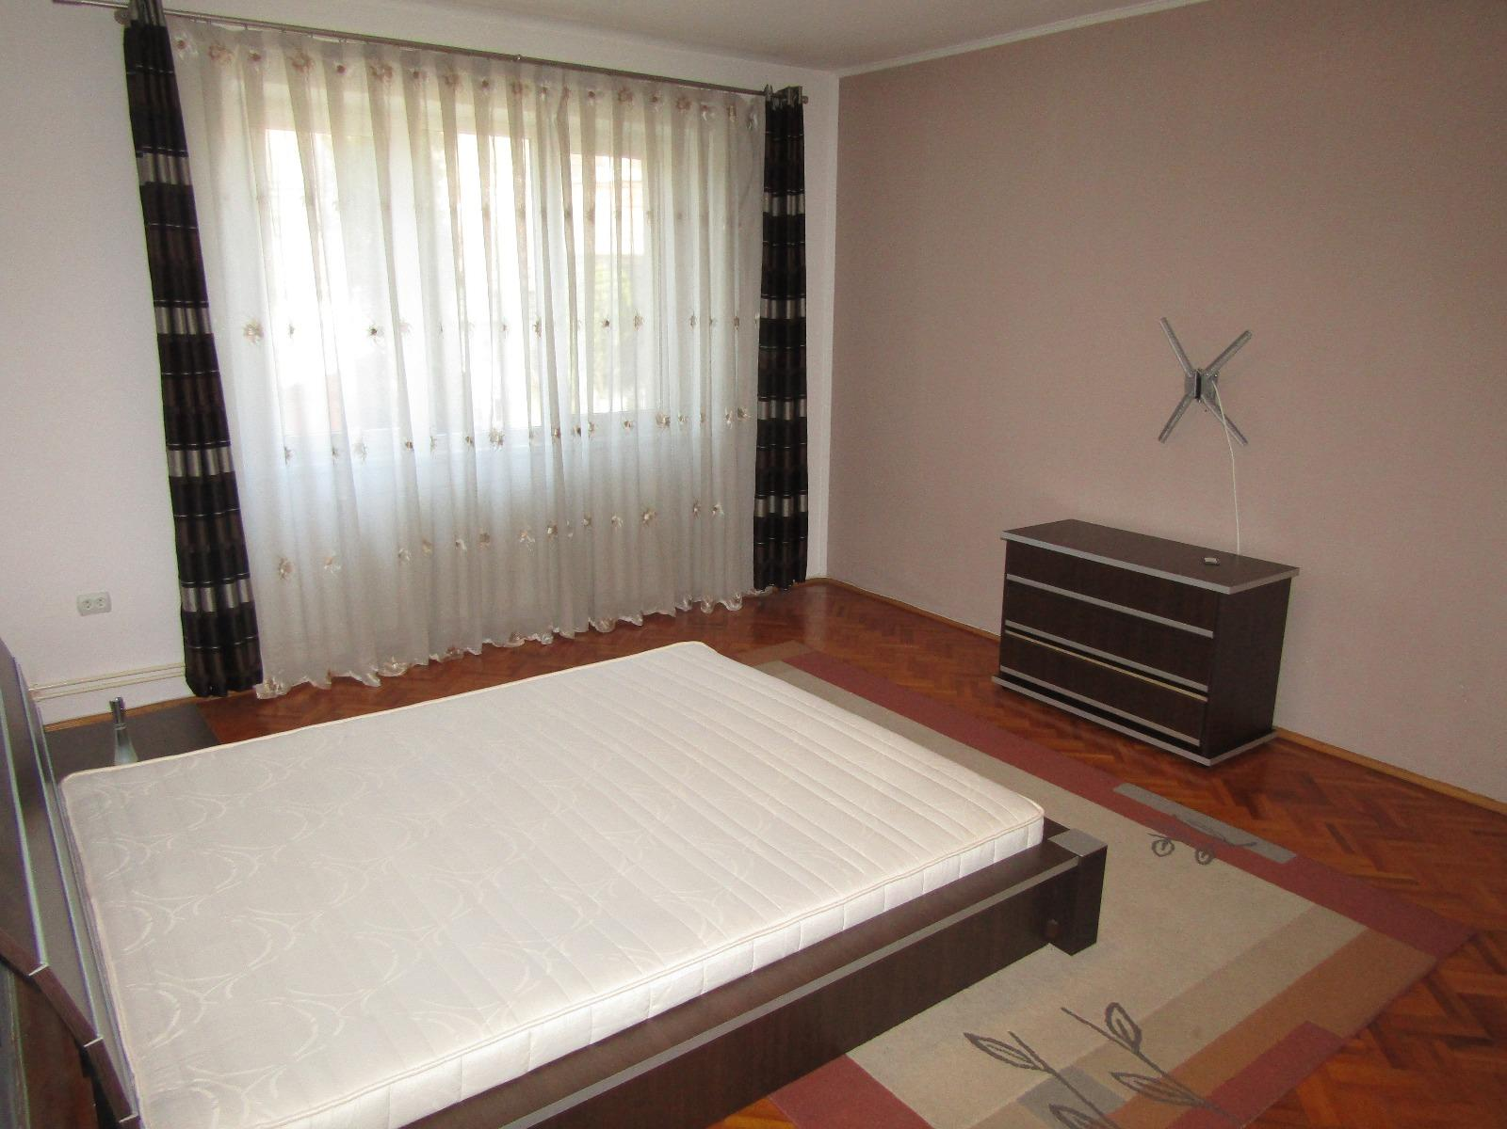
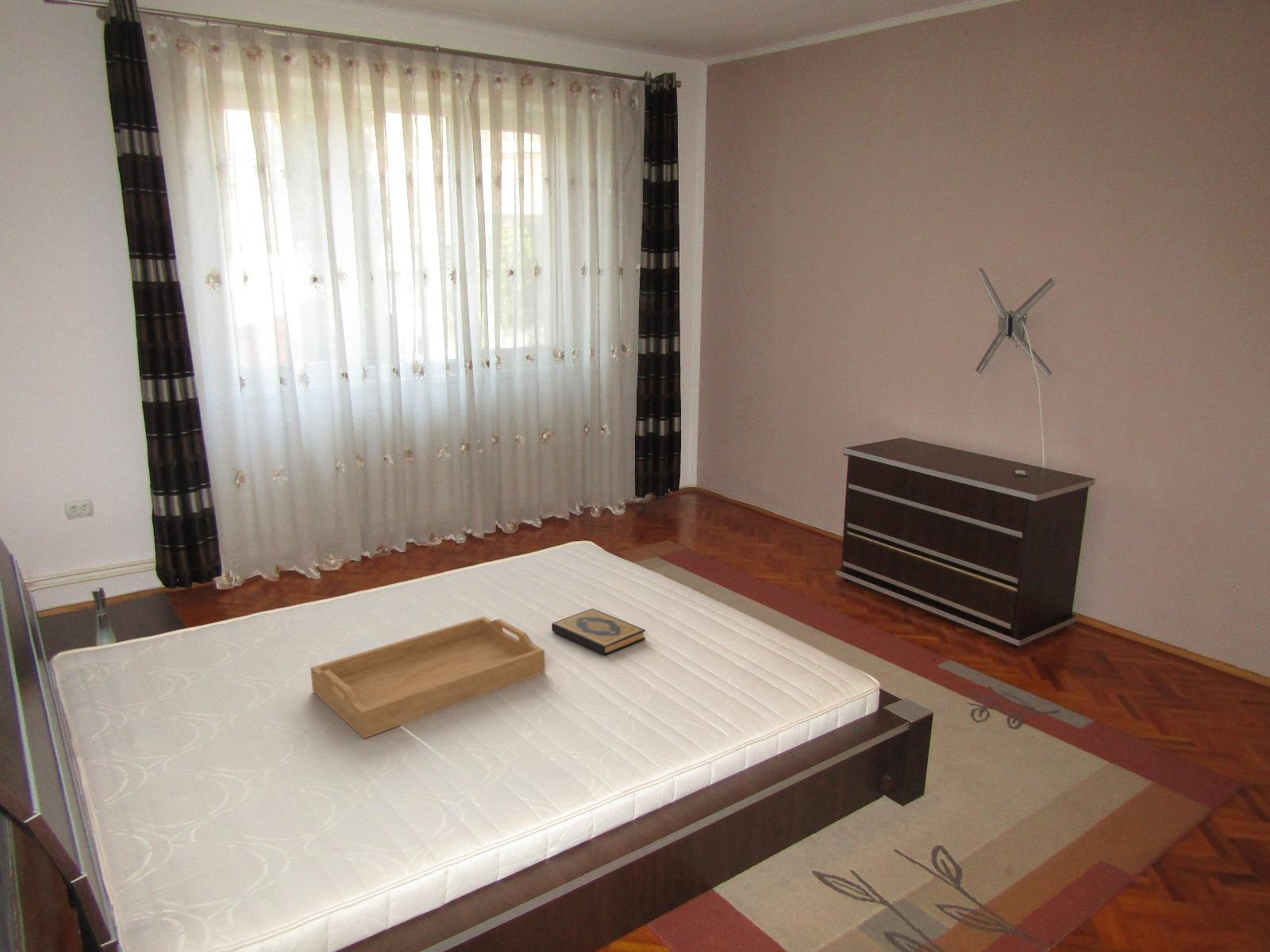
+ hardback book [551,608,646,655]
+ serving tray [310,616,546,739]
